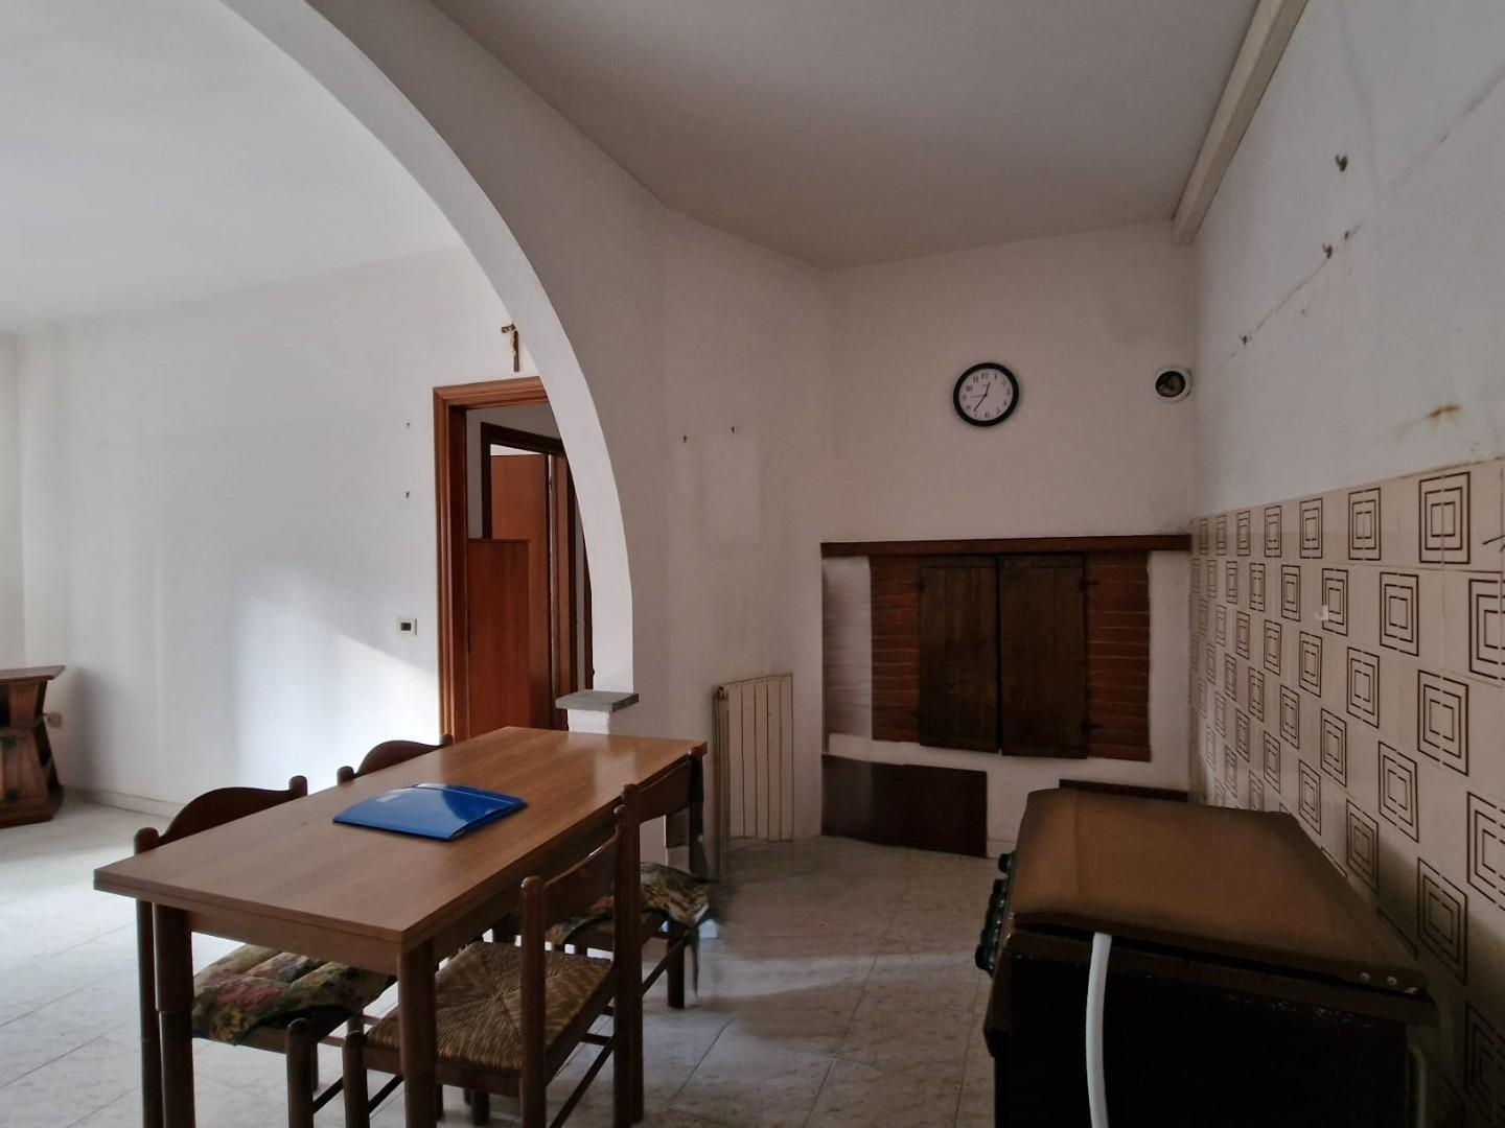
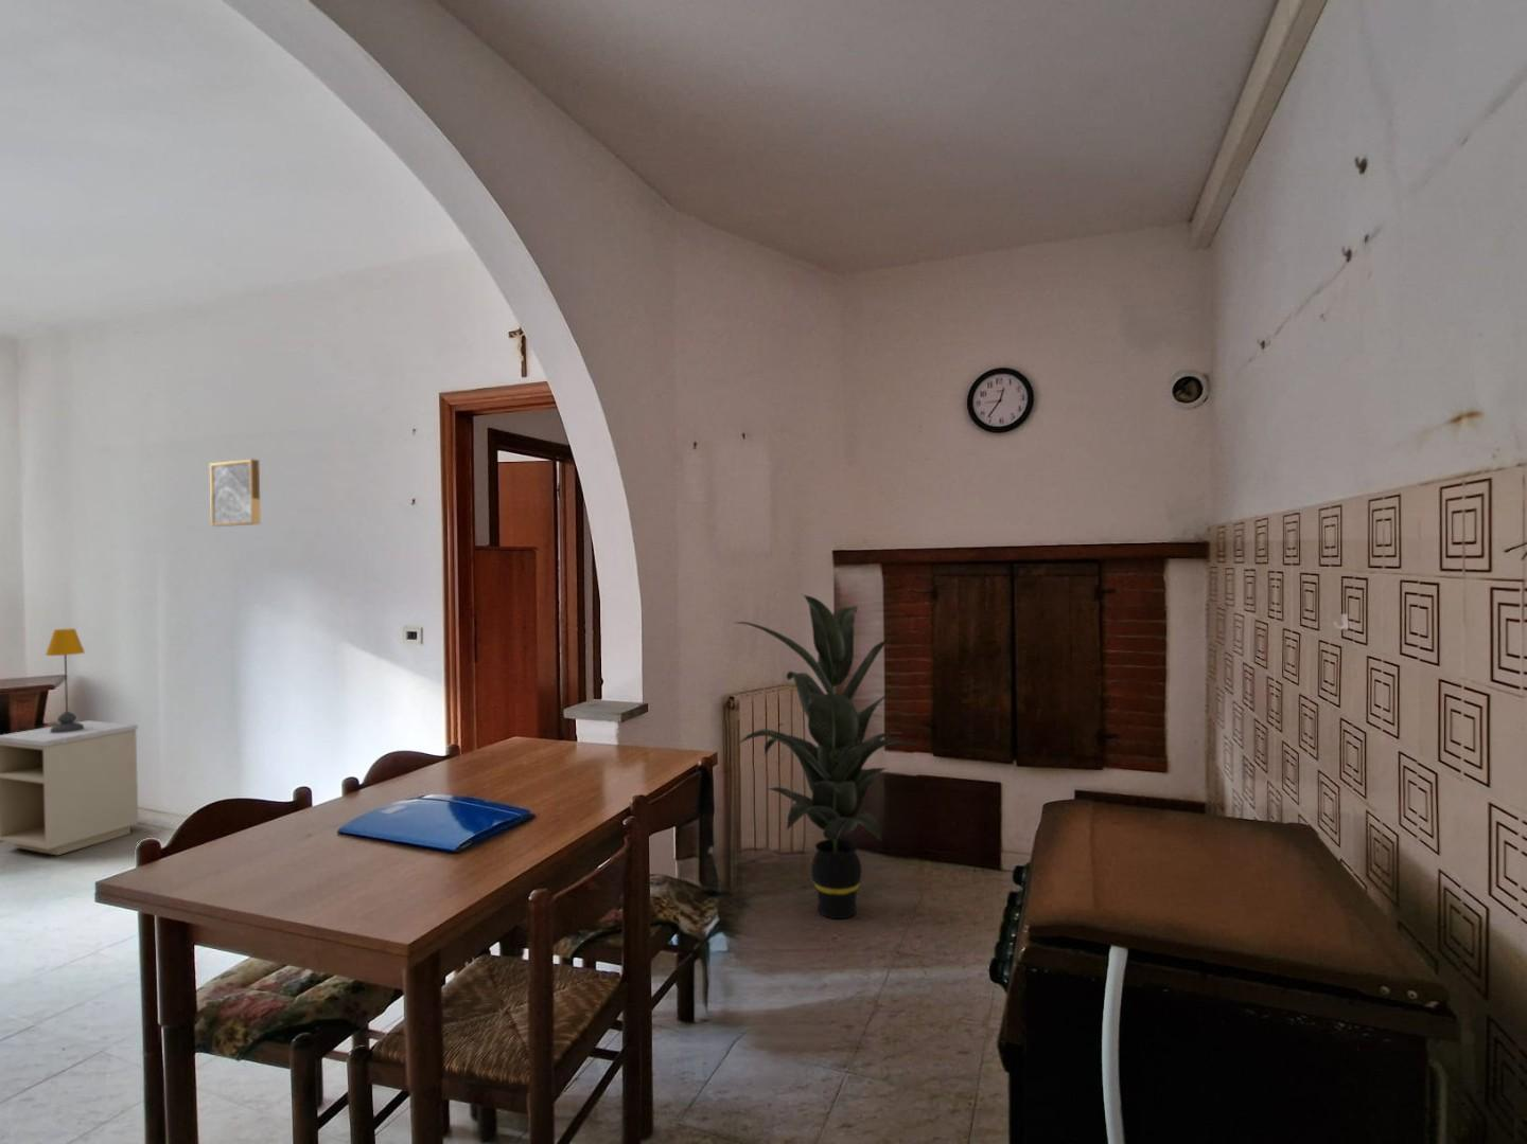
+ table lamp [44,627,85,733]
+ wall art [209,459,262,528]
+ nightstand [0,720,139,856]
+ indoor plant [735,594,926,919]
